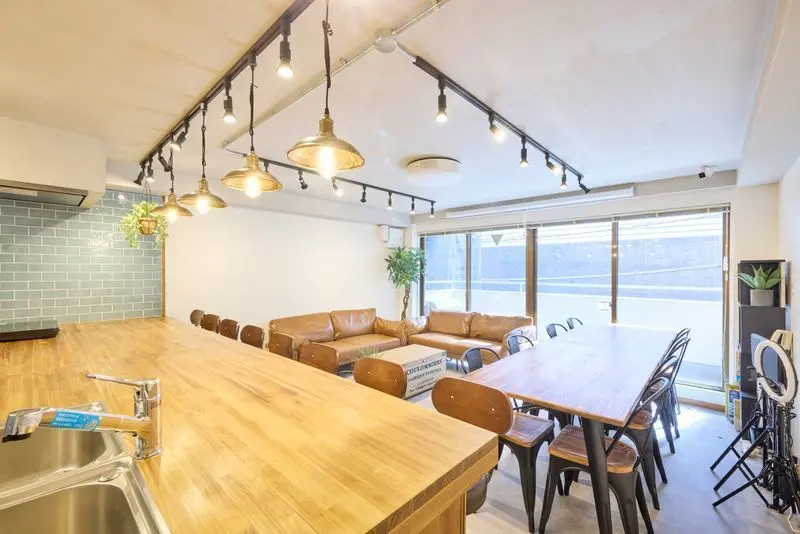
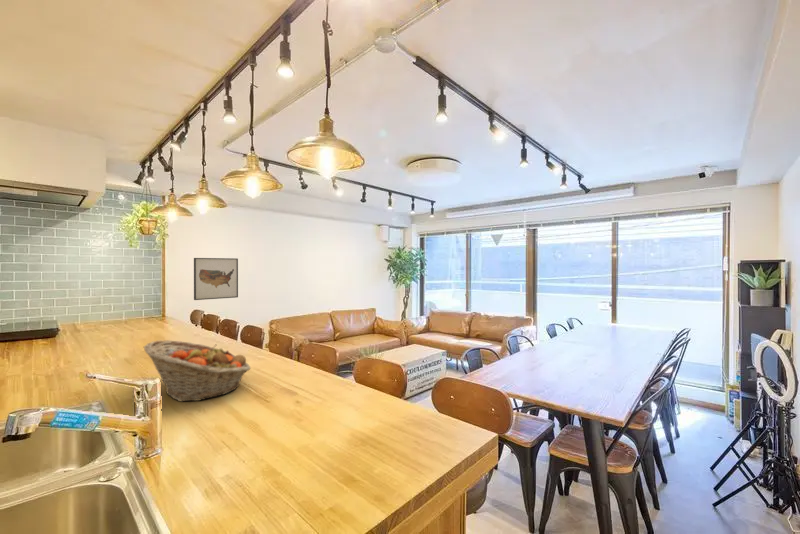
+ fruit basket [143,339,252,403]
+ wall art [193,257,239,301]
